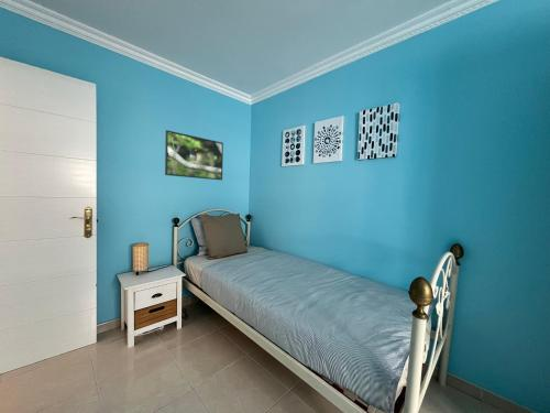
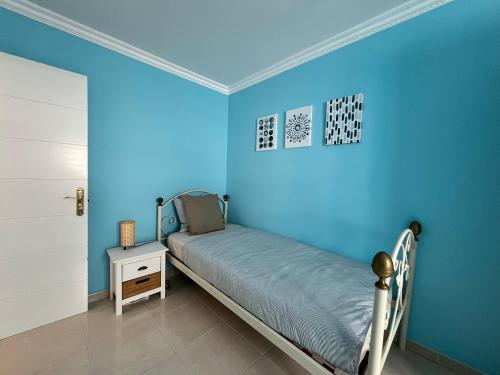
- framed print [164,129,224,182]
